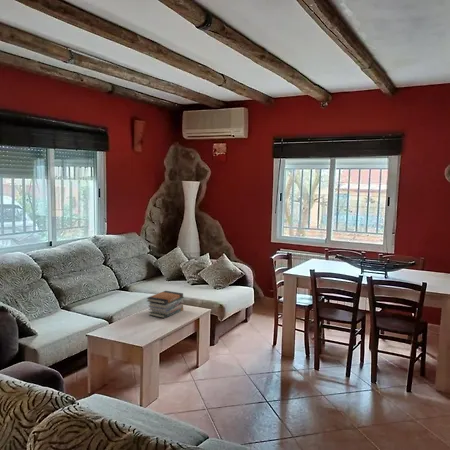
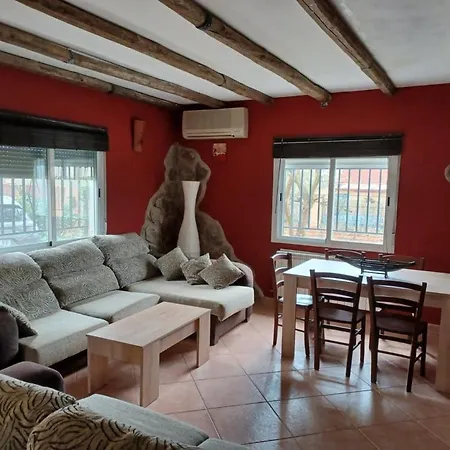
- book stack [146,290,185,319]
